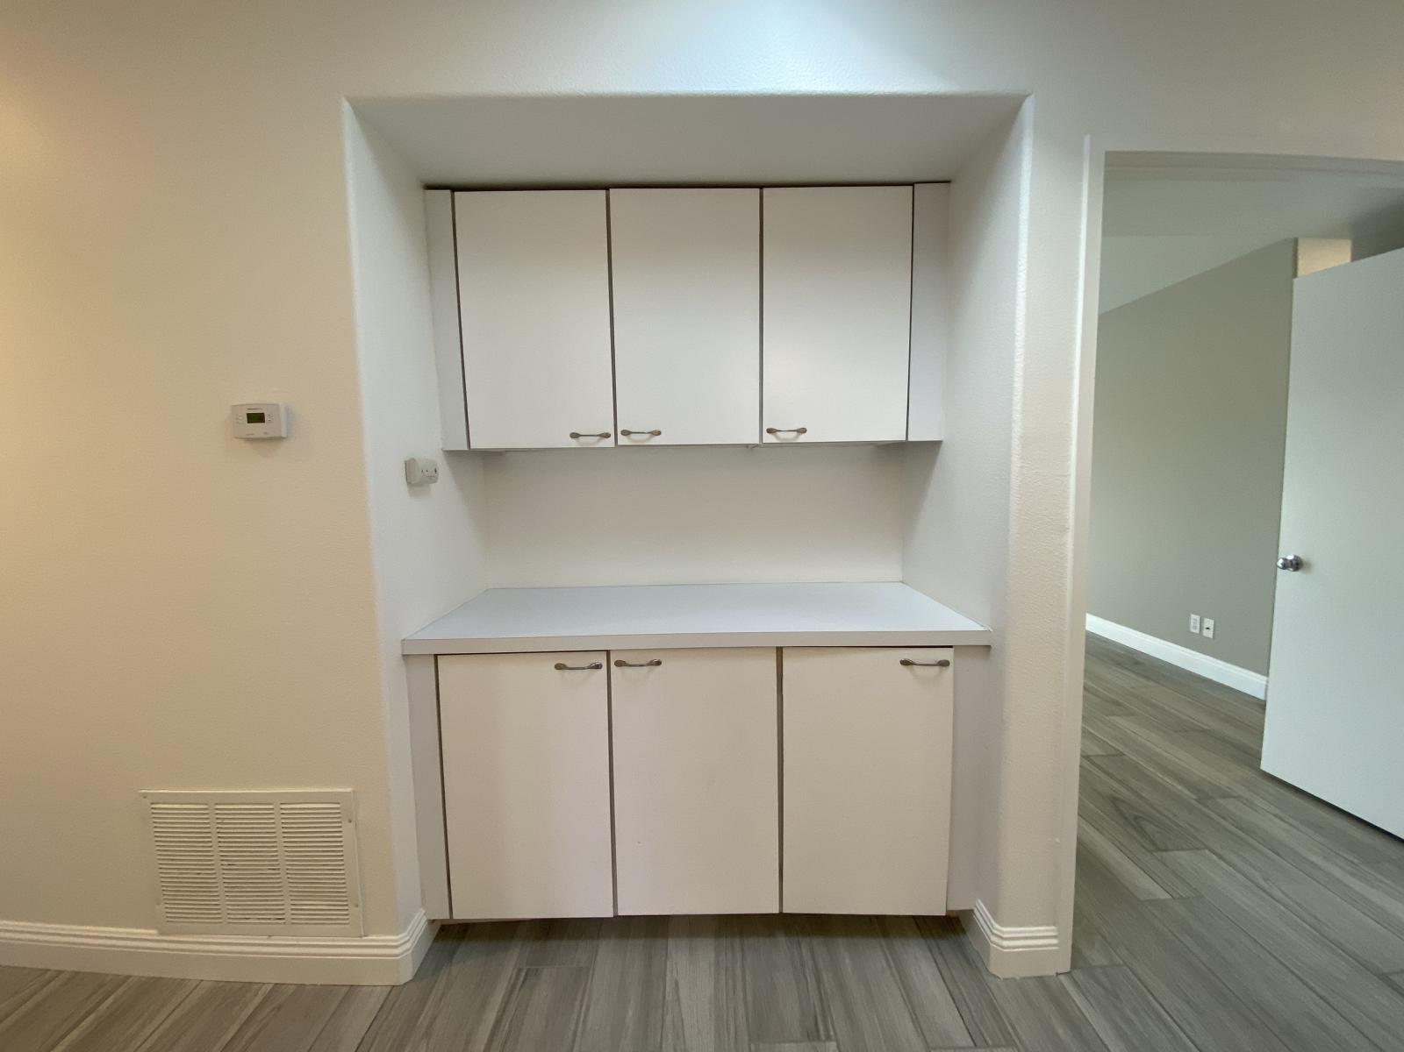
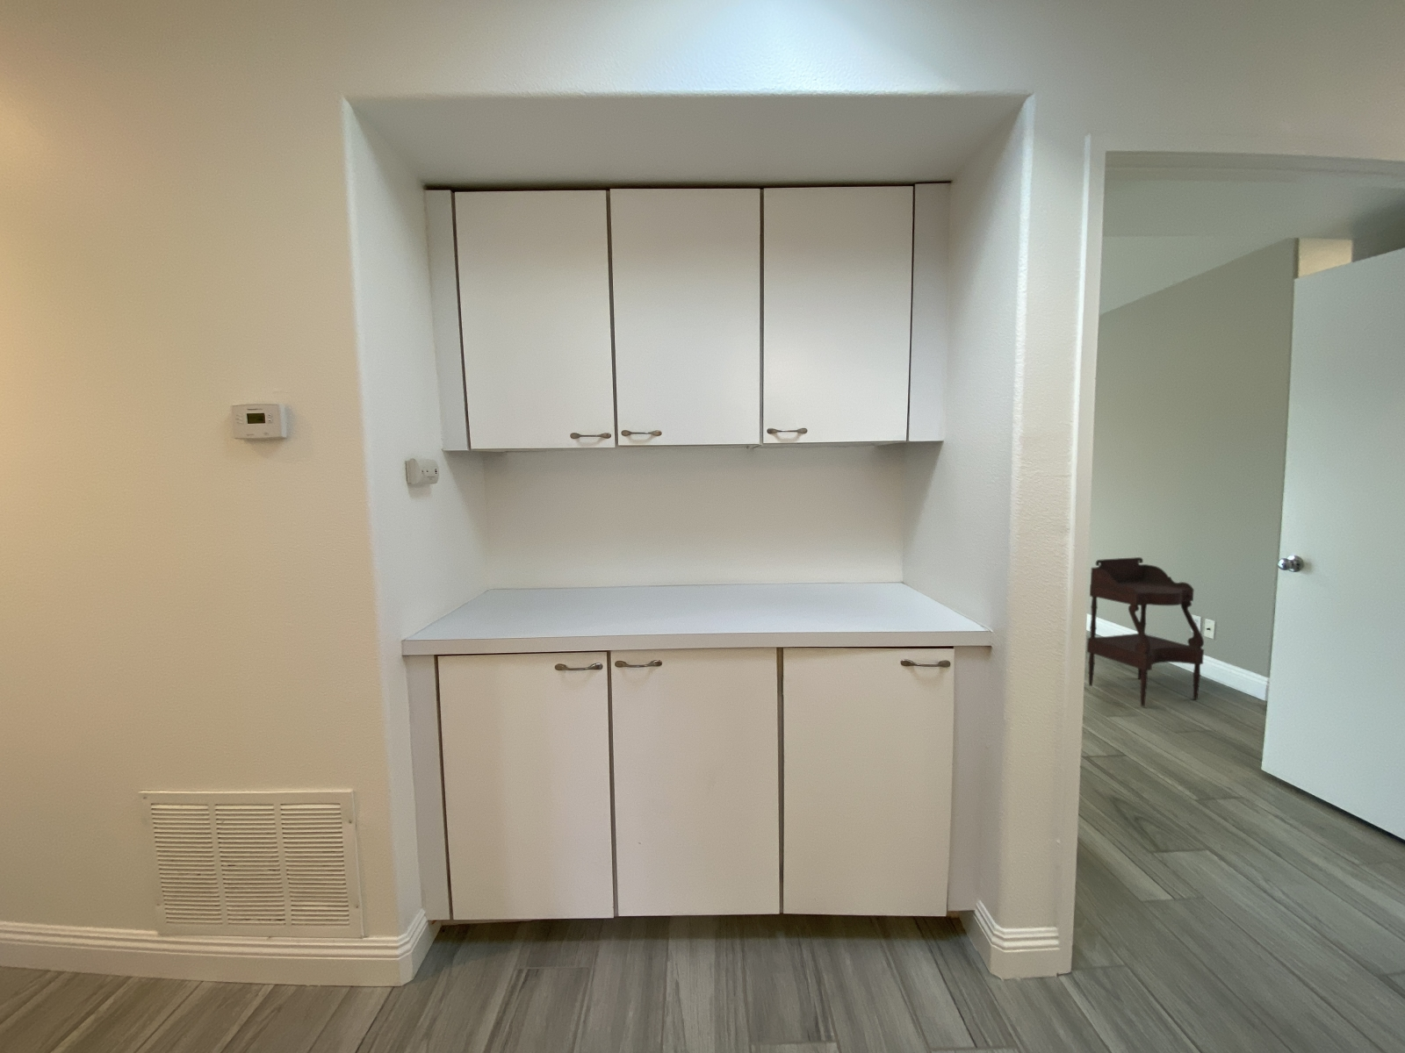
+ side table [1086,556,1205,707]
